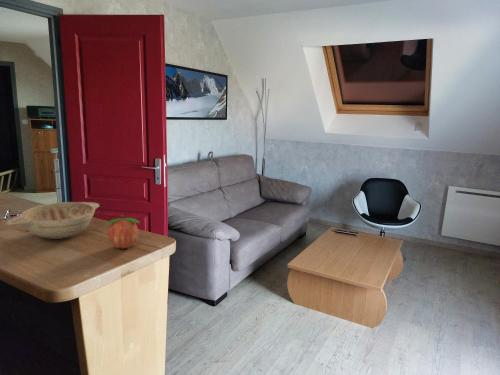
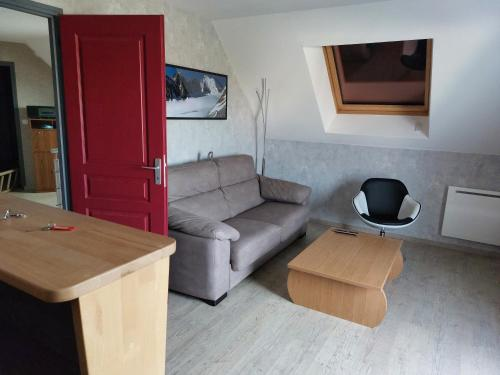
- fruit [105,214,141,249]
- decorative bowl [6,201,100,240]
